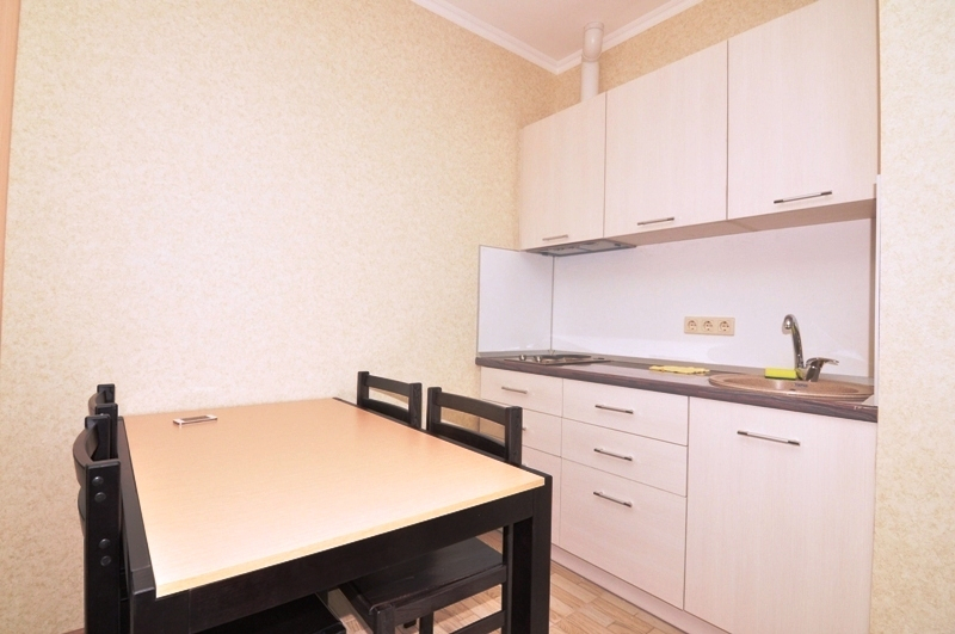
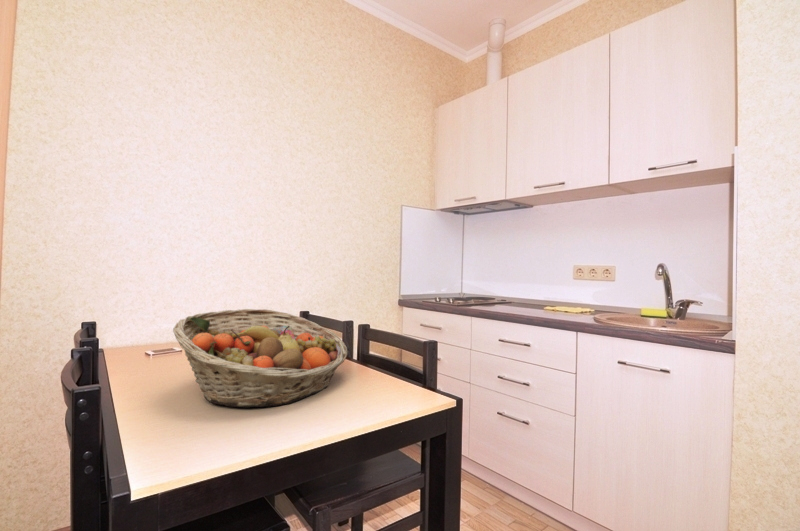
+ fruit basket [172,308,349,408]
